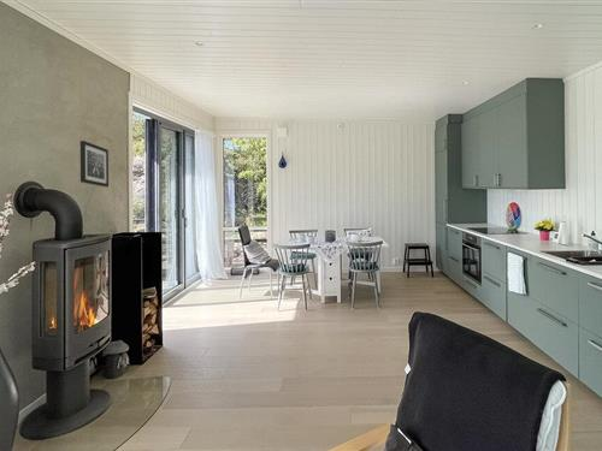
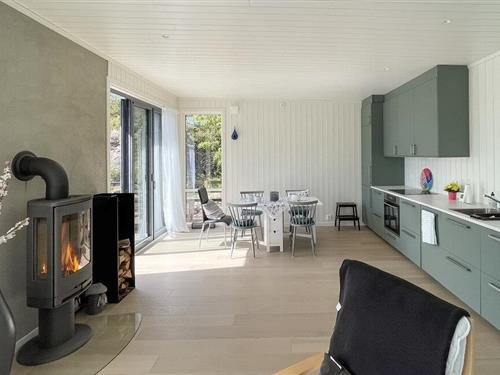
- wall art [79,140,110,188]
